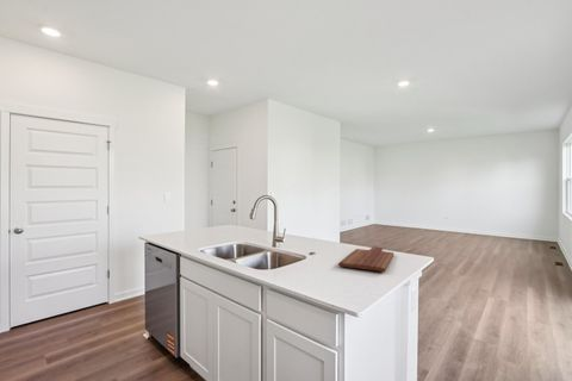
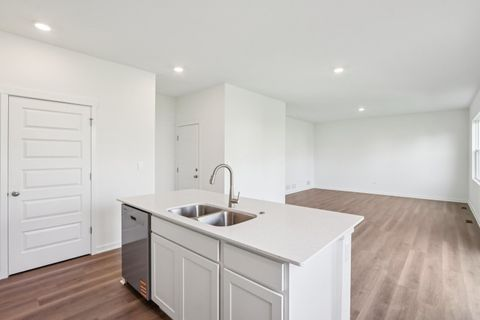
- cutting board [337,245,394,273]
